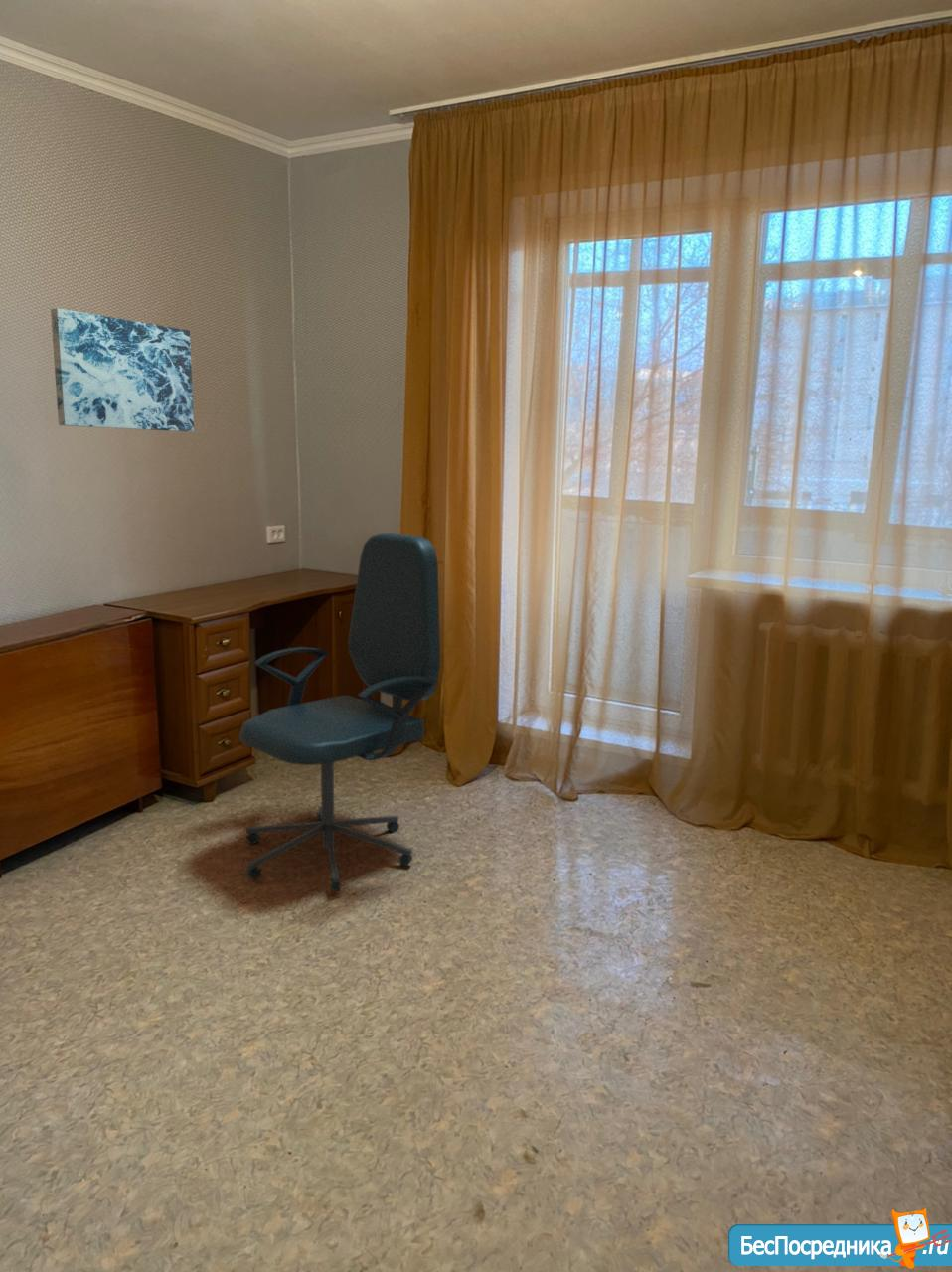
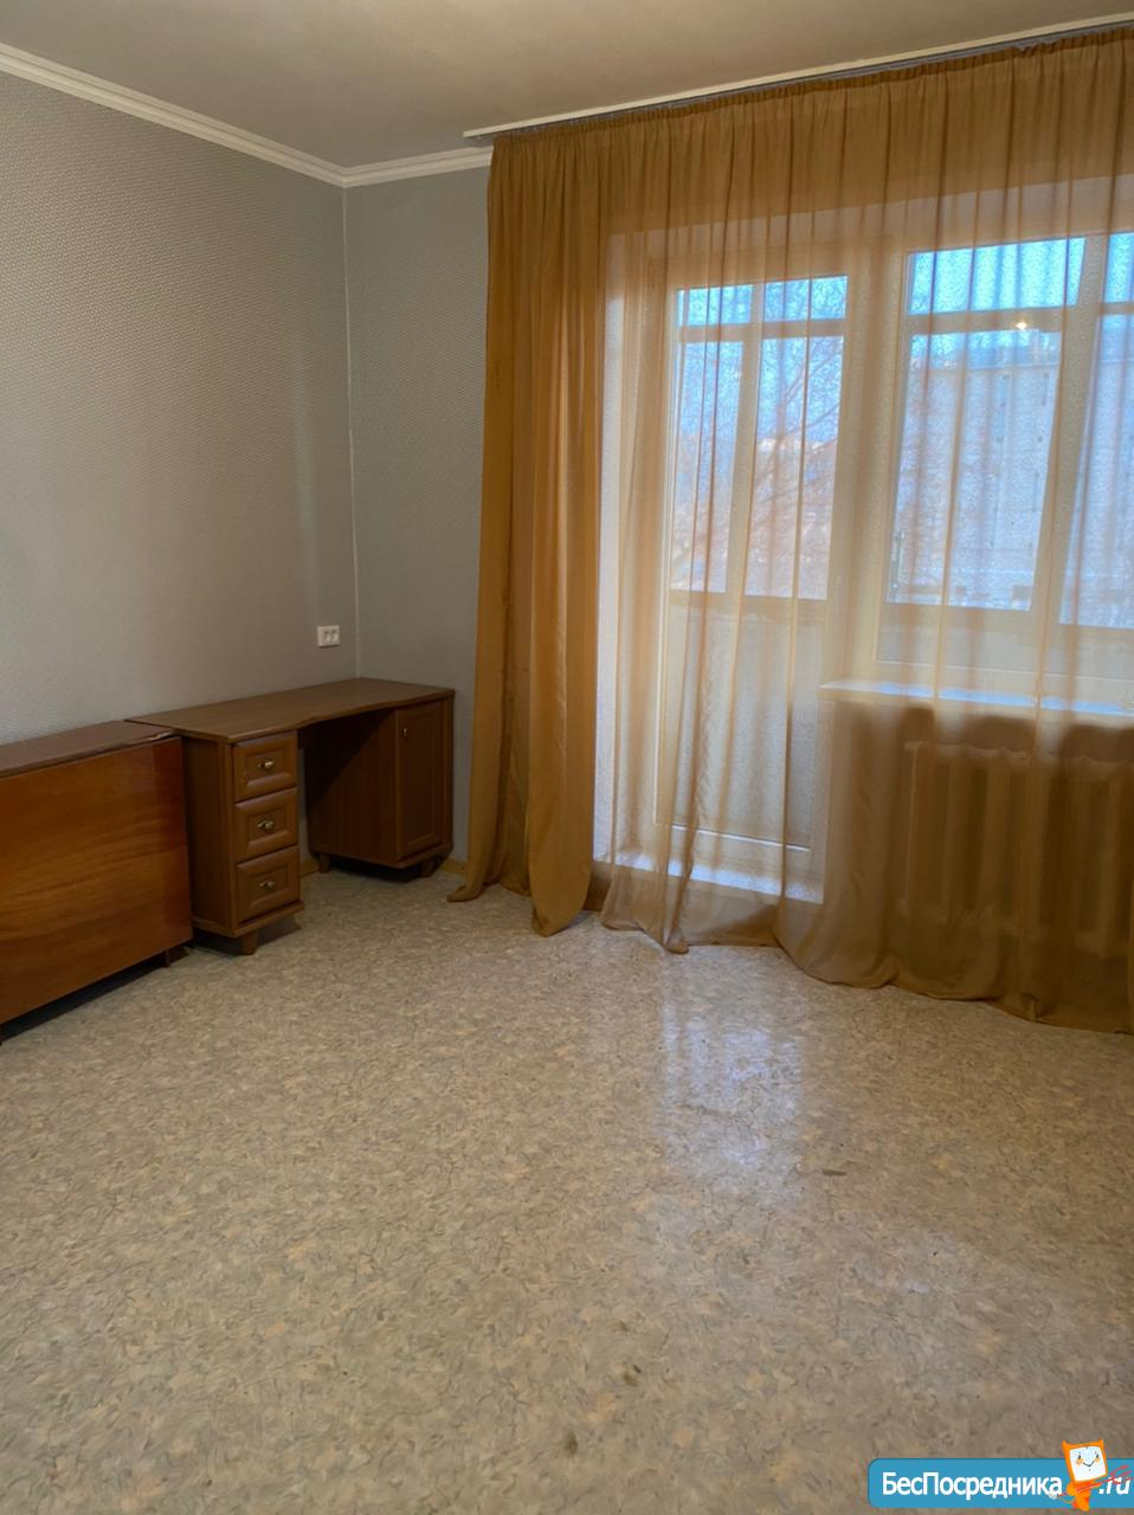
- office chair [238,532,441,892]
- wall art [50,307,195,432]
